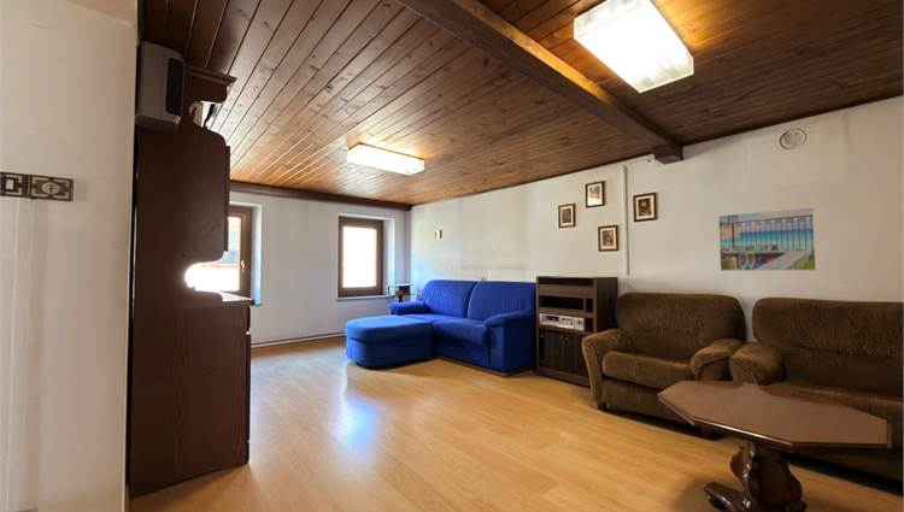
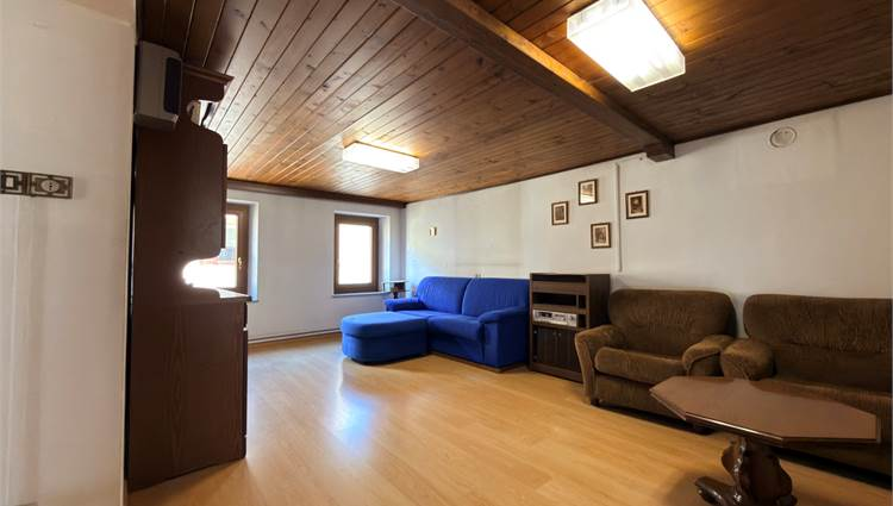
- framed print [717,206,817,272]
